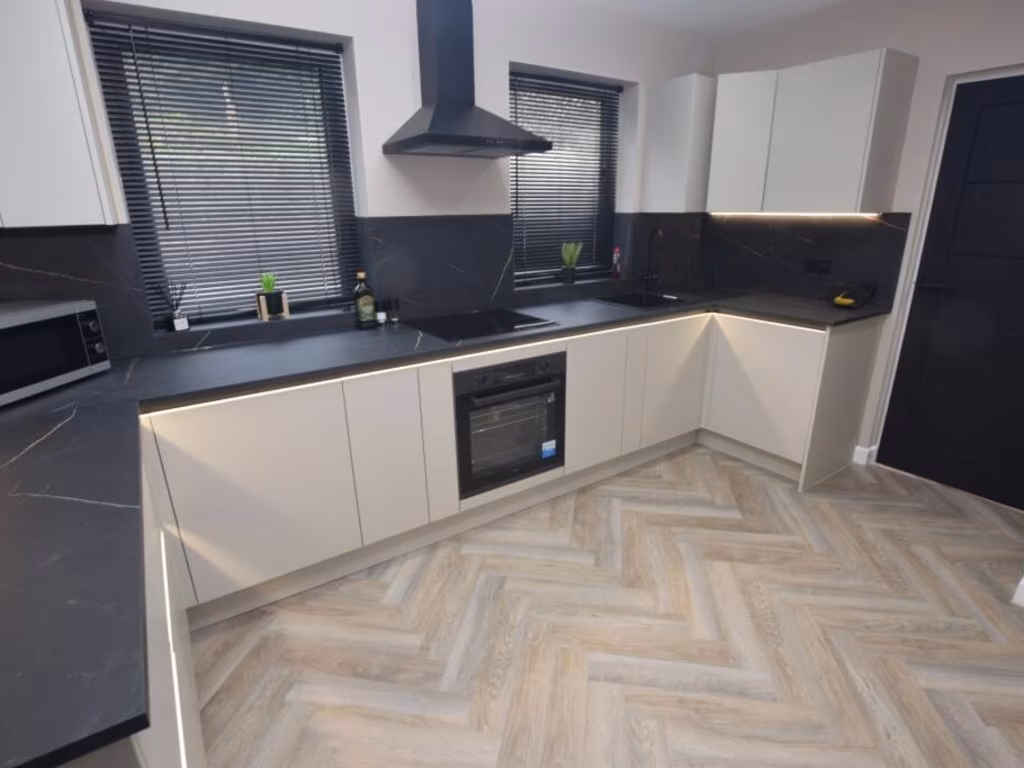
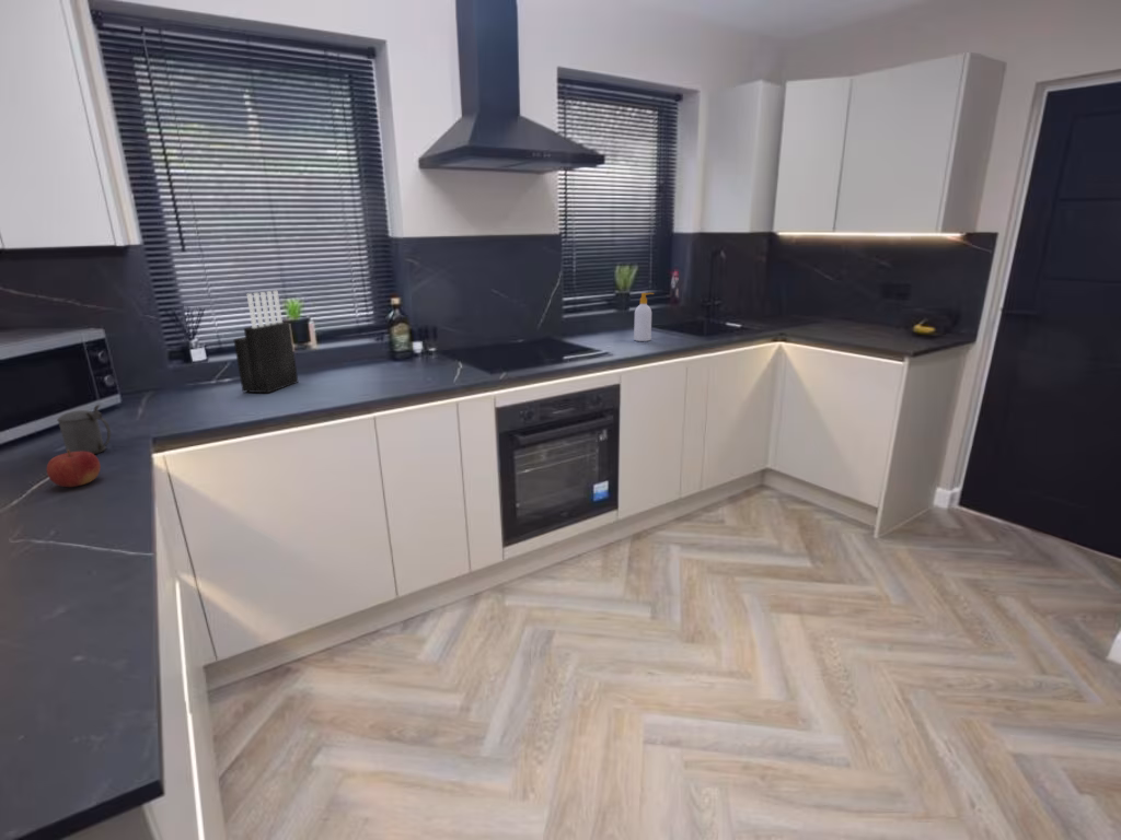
+ soap bottle [633,292,655,342]
+ knife block [232,290,299,394]
+ fruit [46,450,101,488]
+ beer stein [56,404,112,455]
